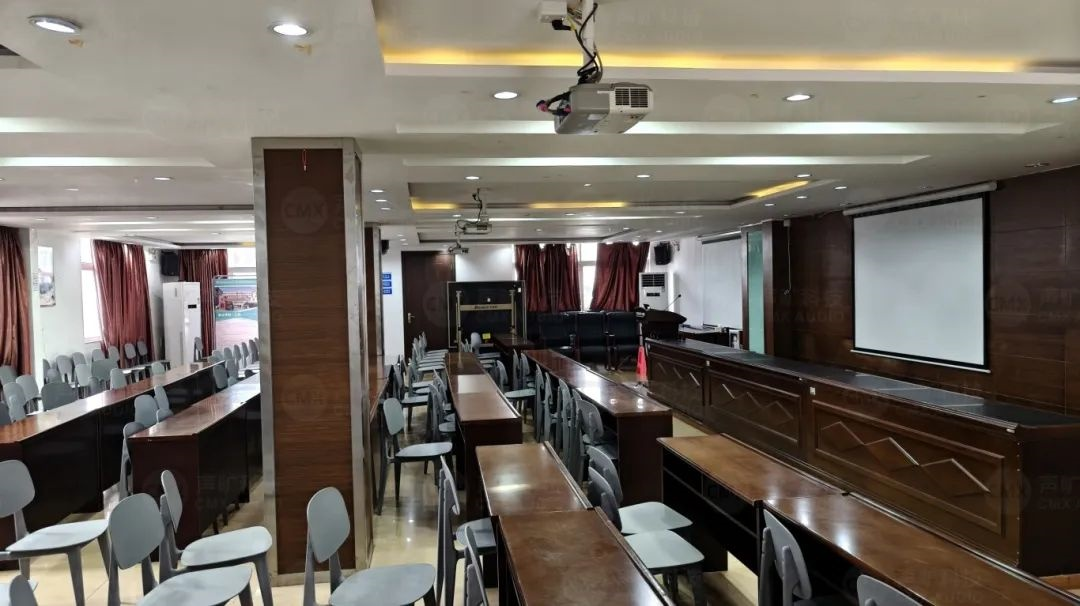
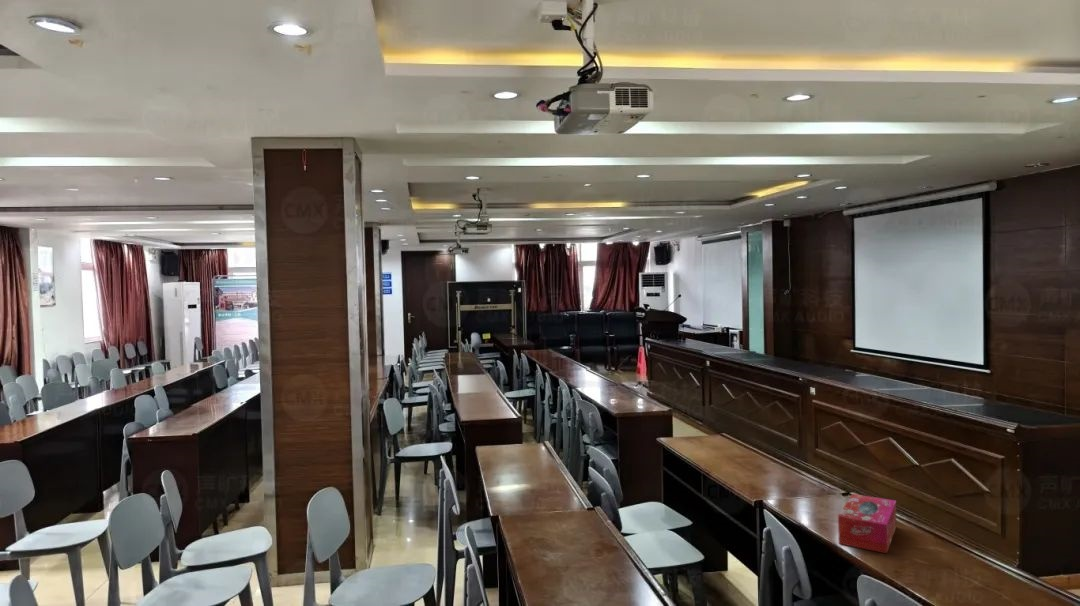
+ tissue box [837,493,897,554]
